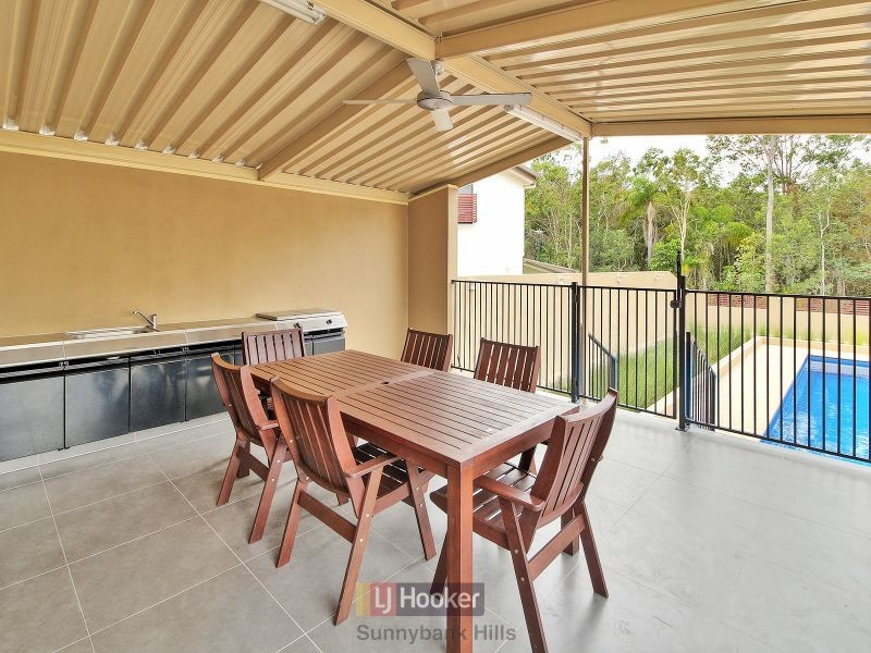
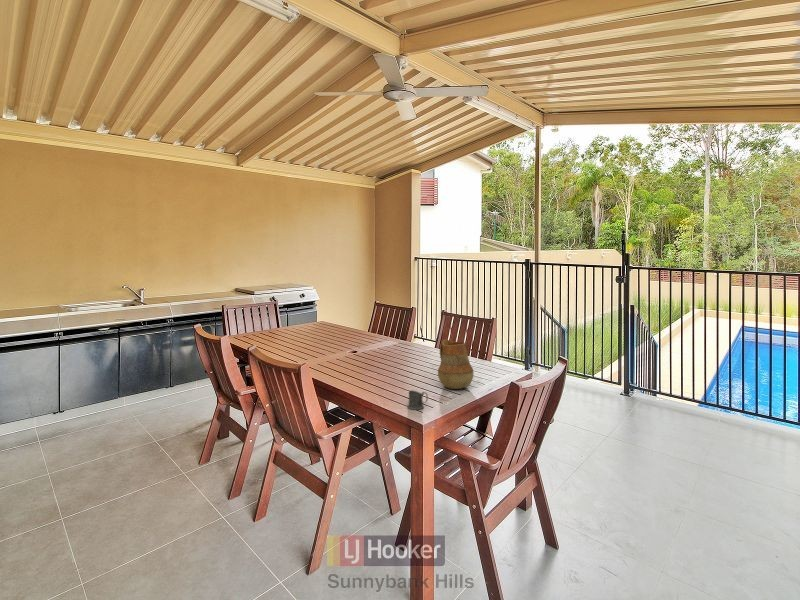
+ mug [406,389,429,410]
+ pitcher [437,338,474,390]
